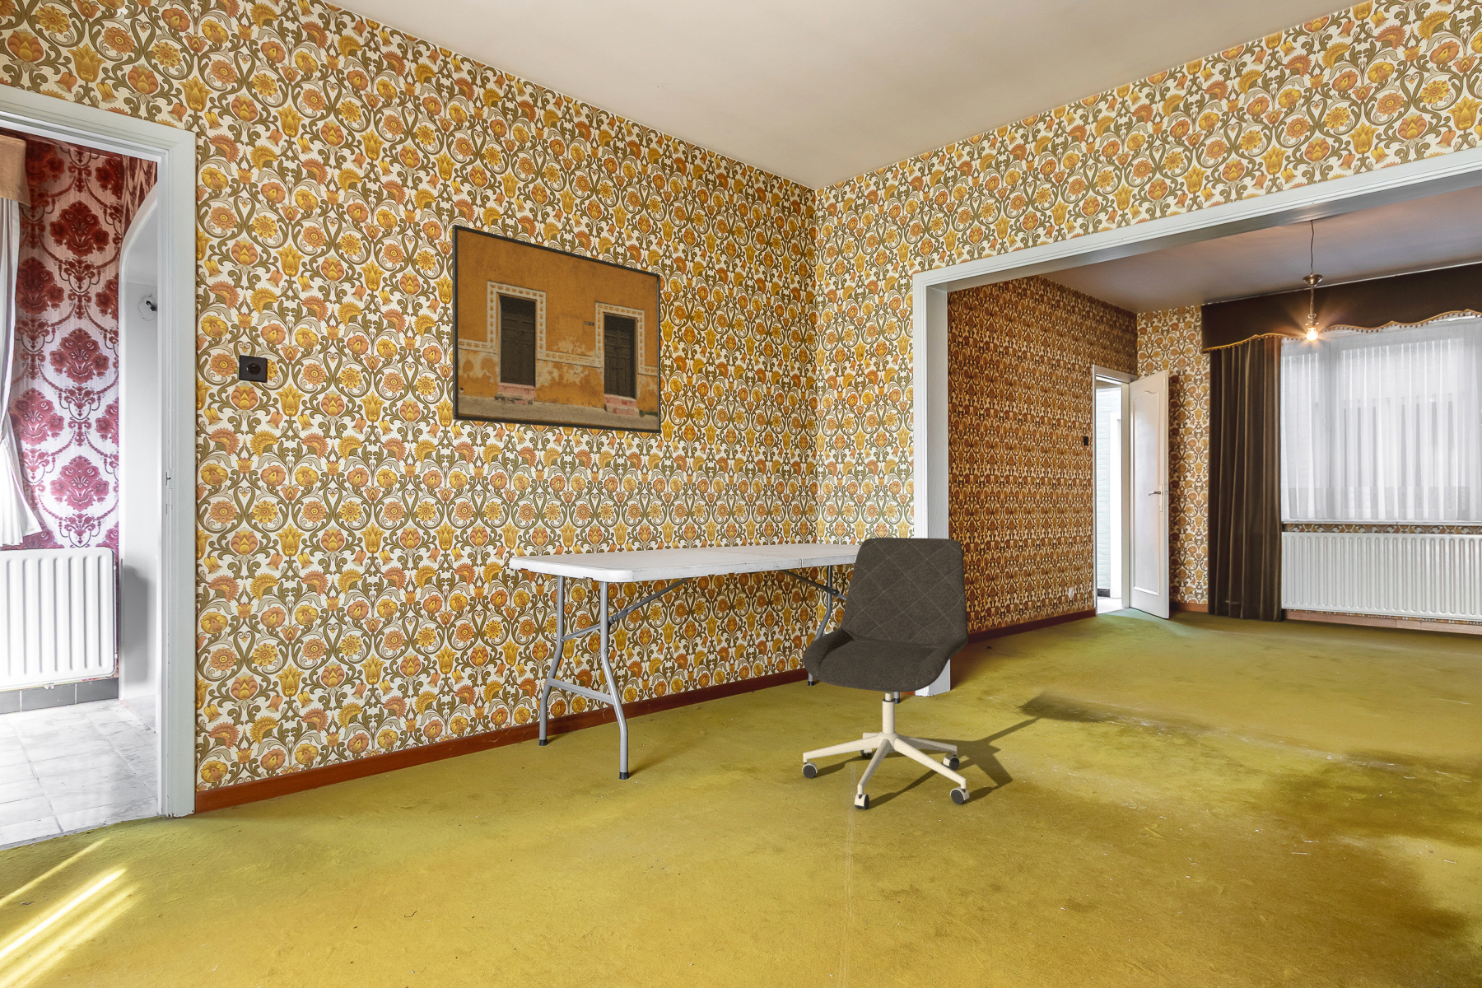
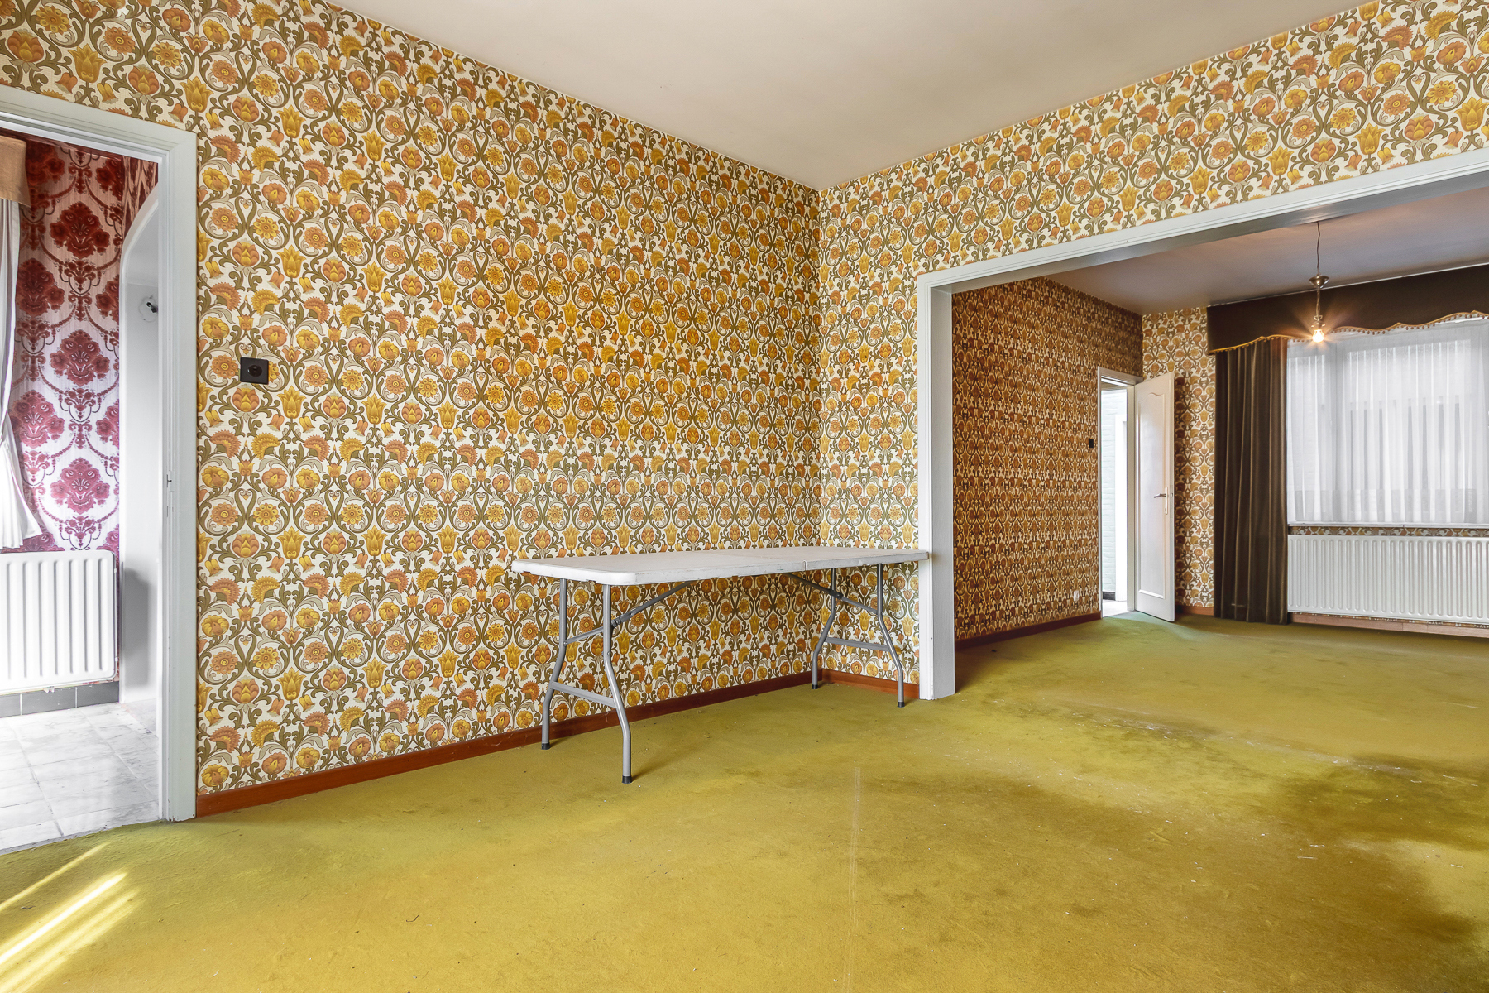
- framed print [451,224,662,434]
- office chair [802,537,970,810]
